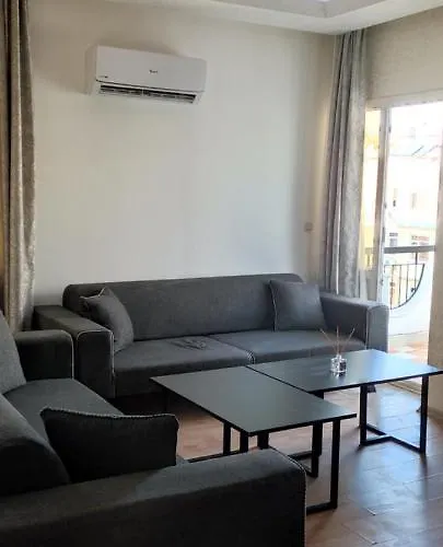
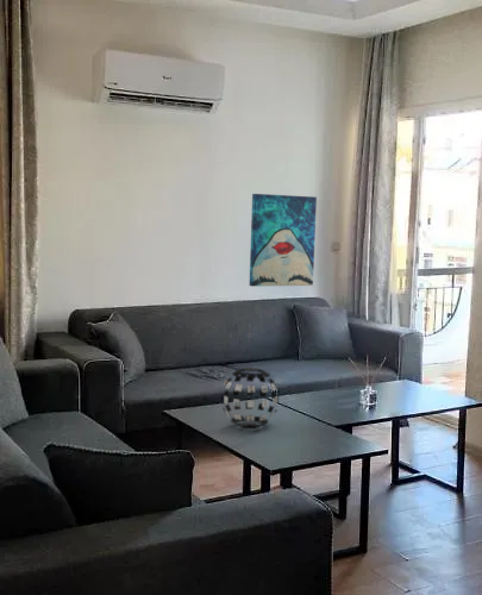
+ decorative ball [221,367,280,428]
+ wall art [249,193,318,288]
